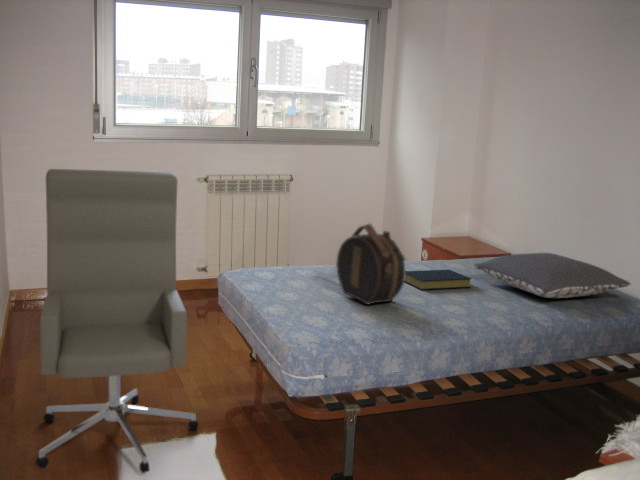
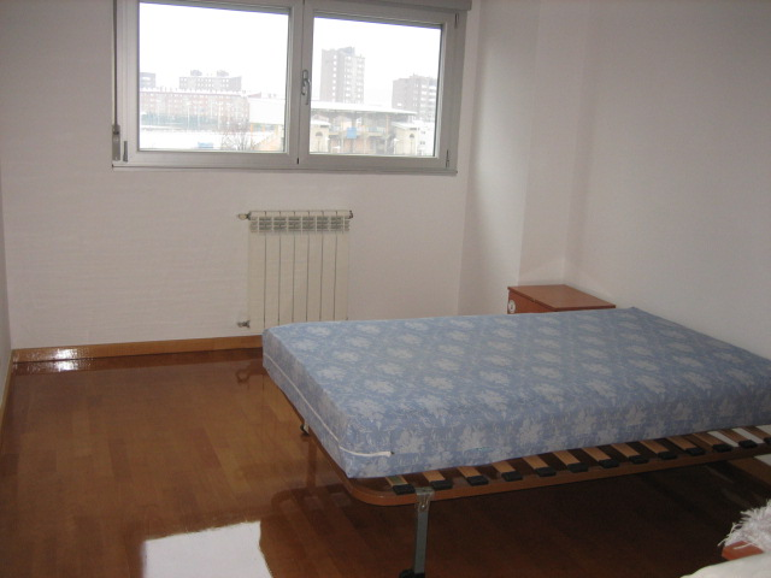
- hardback book [404,269,472,291]
- office chair [34,168,200,474]
- pillow [473,252,632,299]
- hat box [335,222,407,306]
